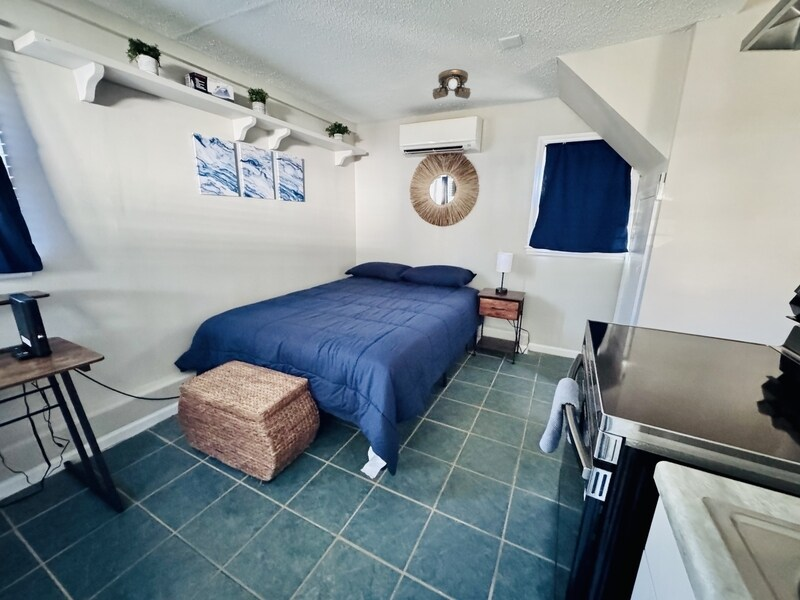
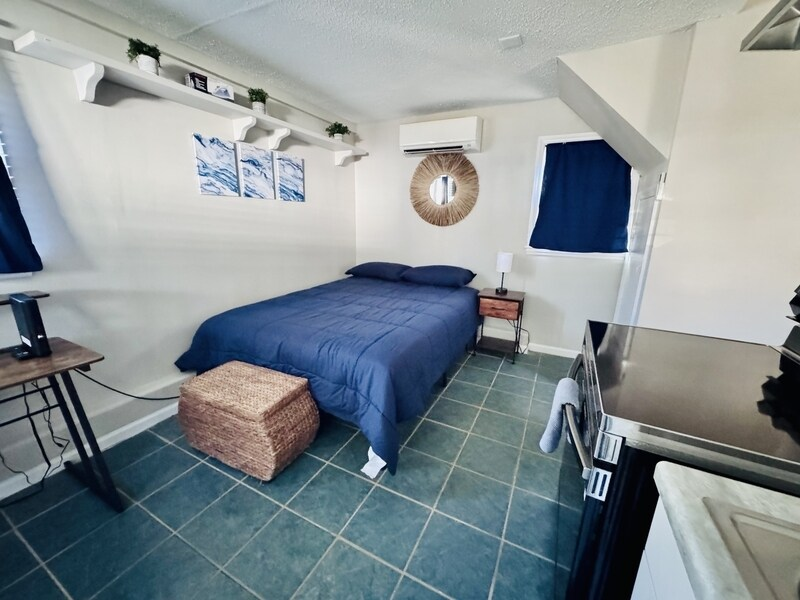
- ceiling light [432,68,472,100]
